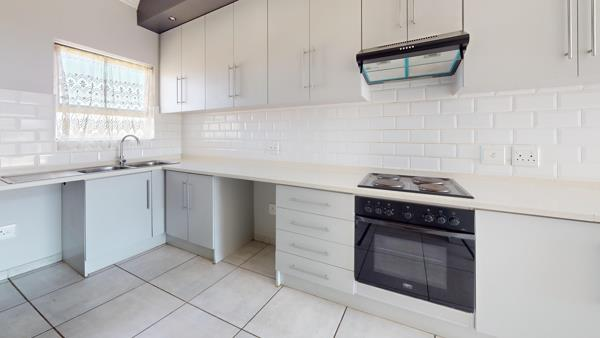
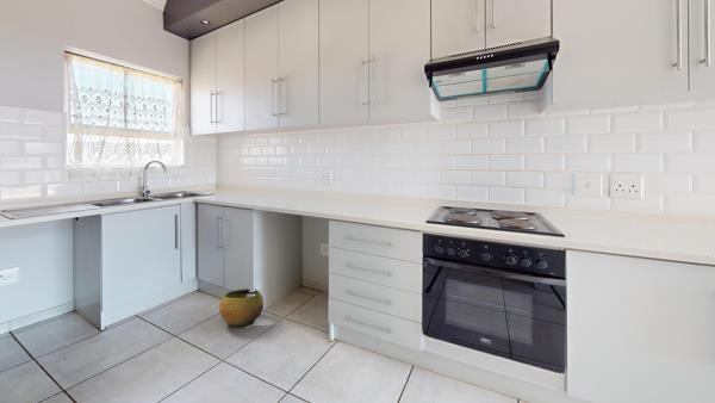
+ clay pot [218,287,265,328]
